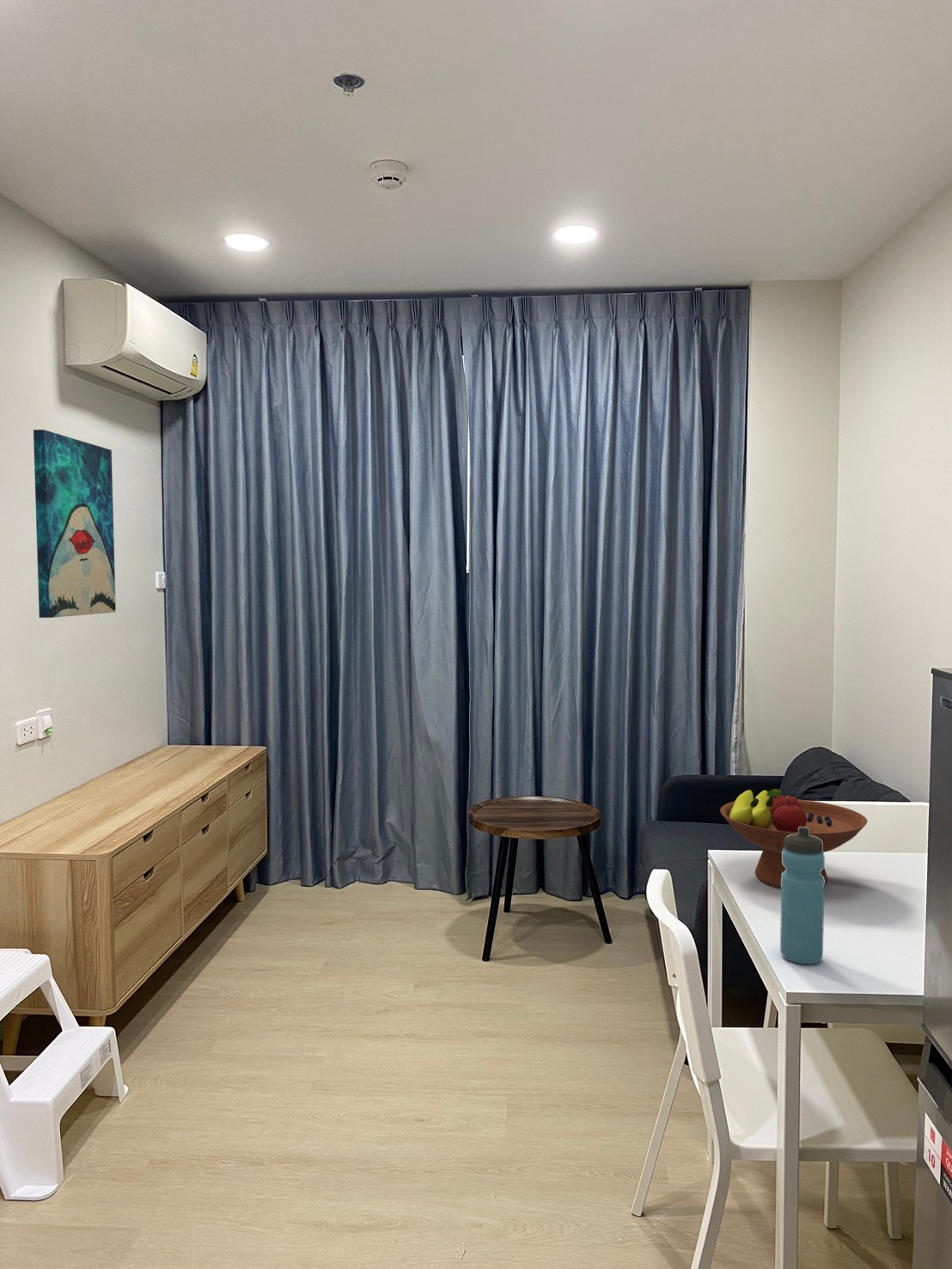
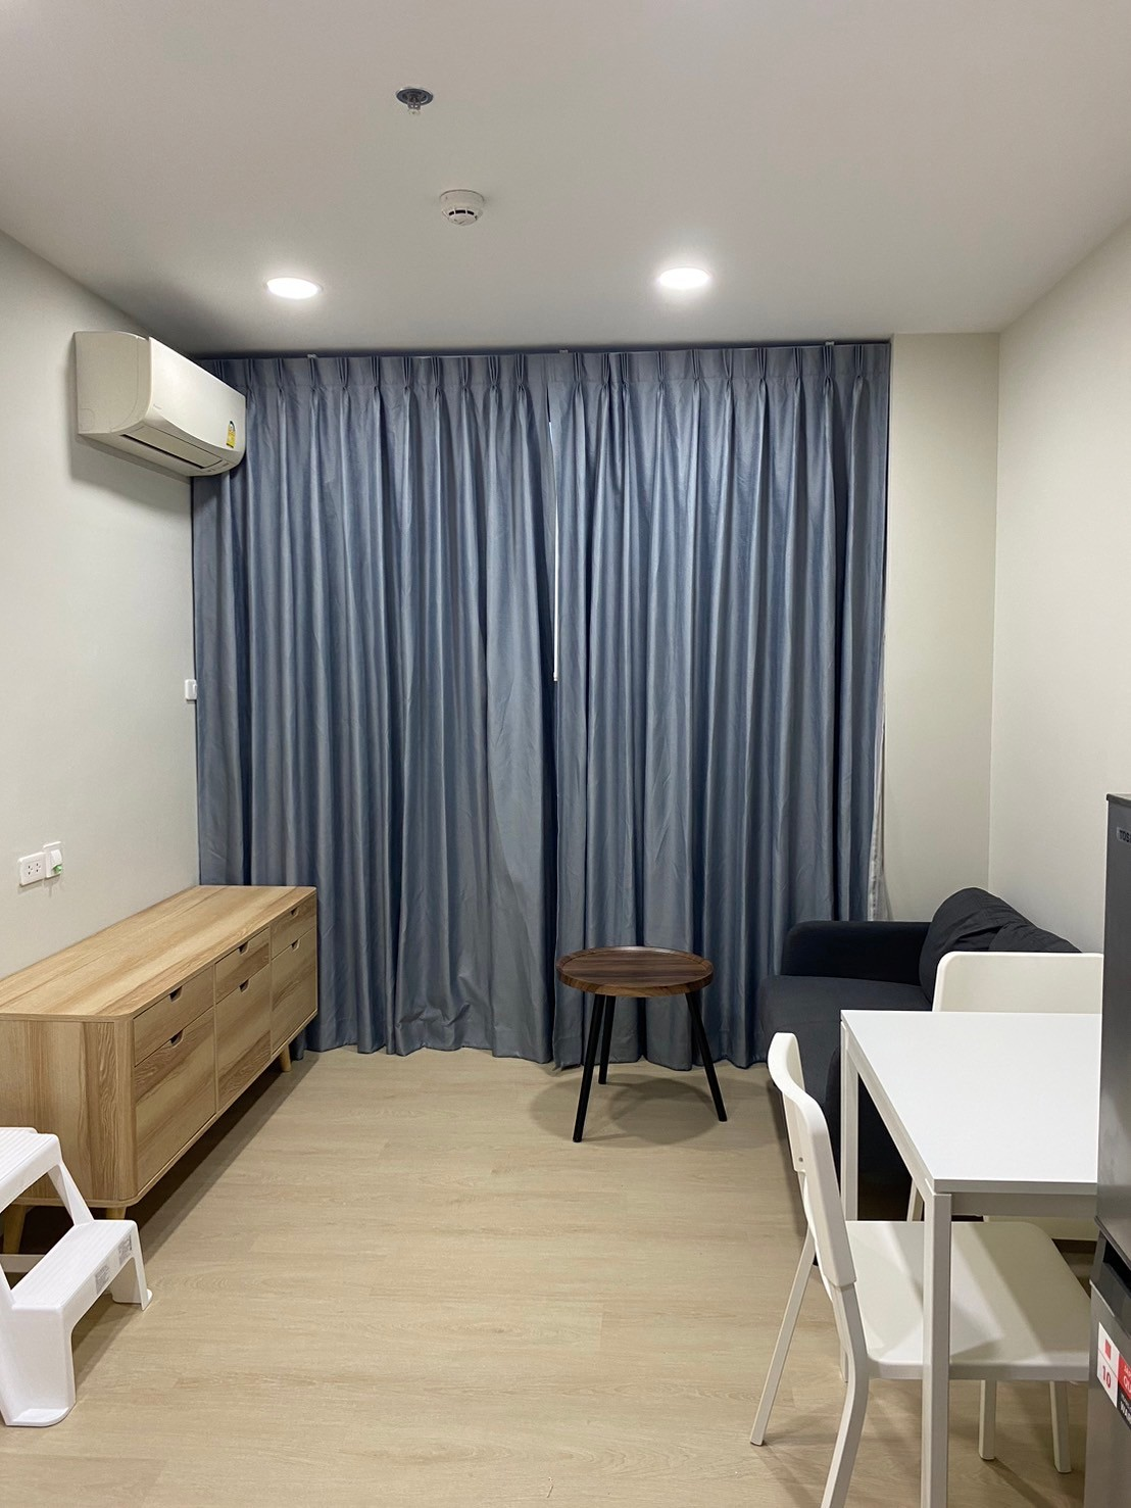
- water bottle [779,827,826,965]
- fruit bowl [719,788,868,888]
- wall art [33,429,117,619]
